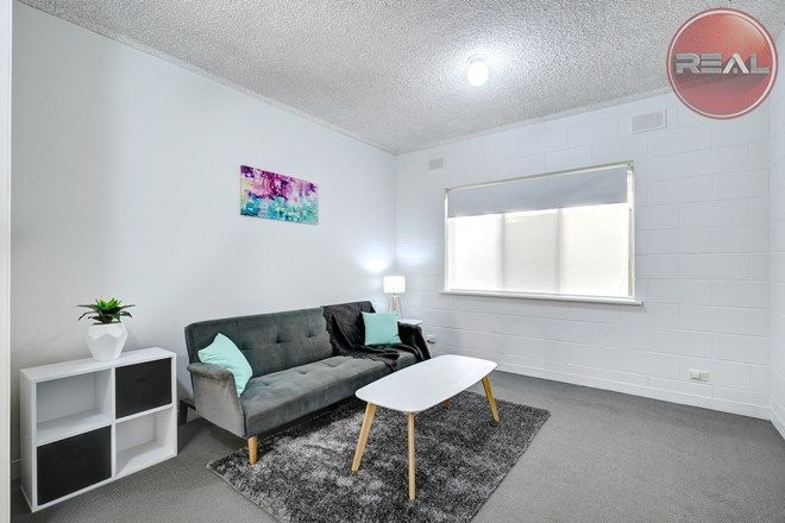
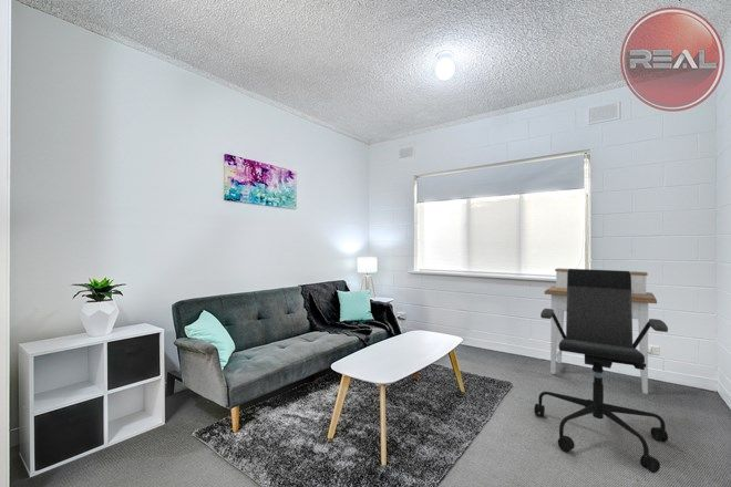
+ office chair [533,268,669,474]
+ desk [544,267,658,395]
